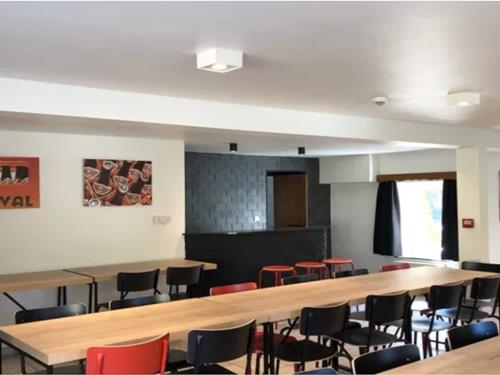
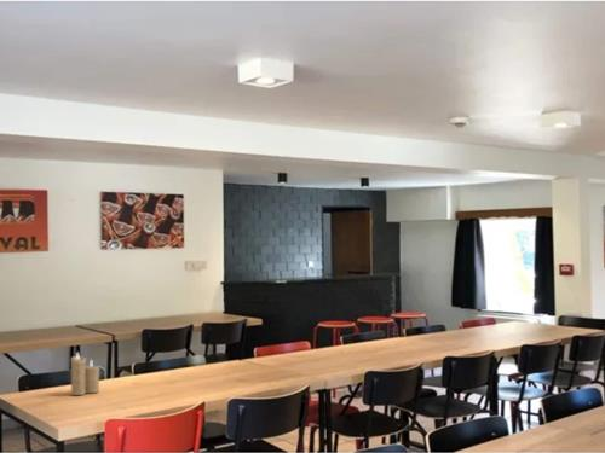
+ candle [70,352,100,396]
